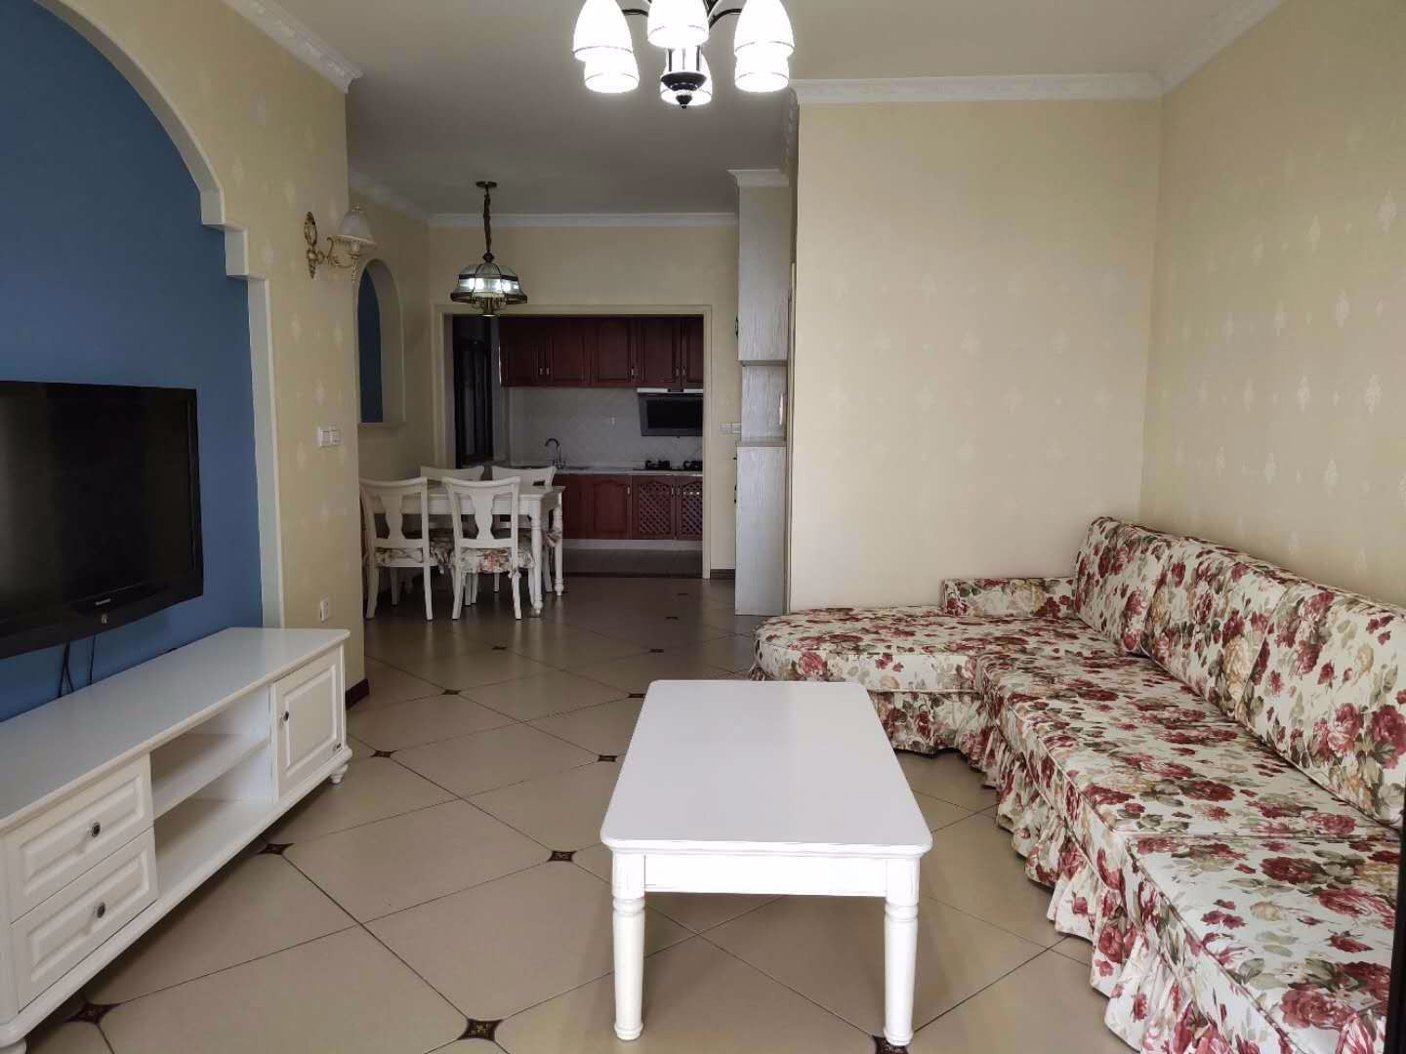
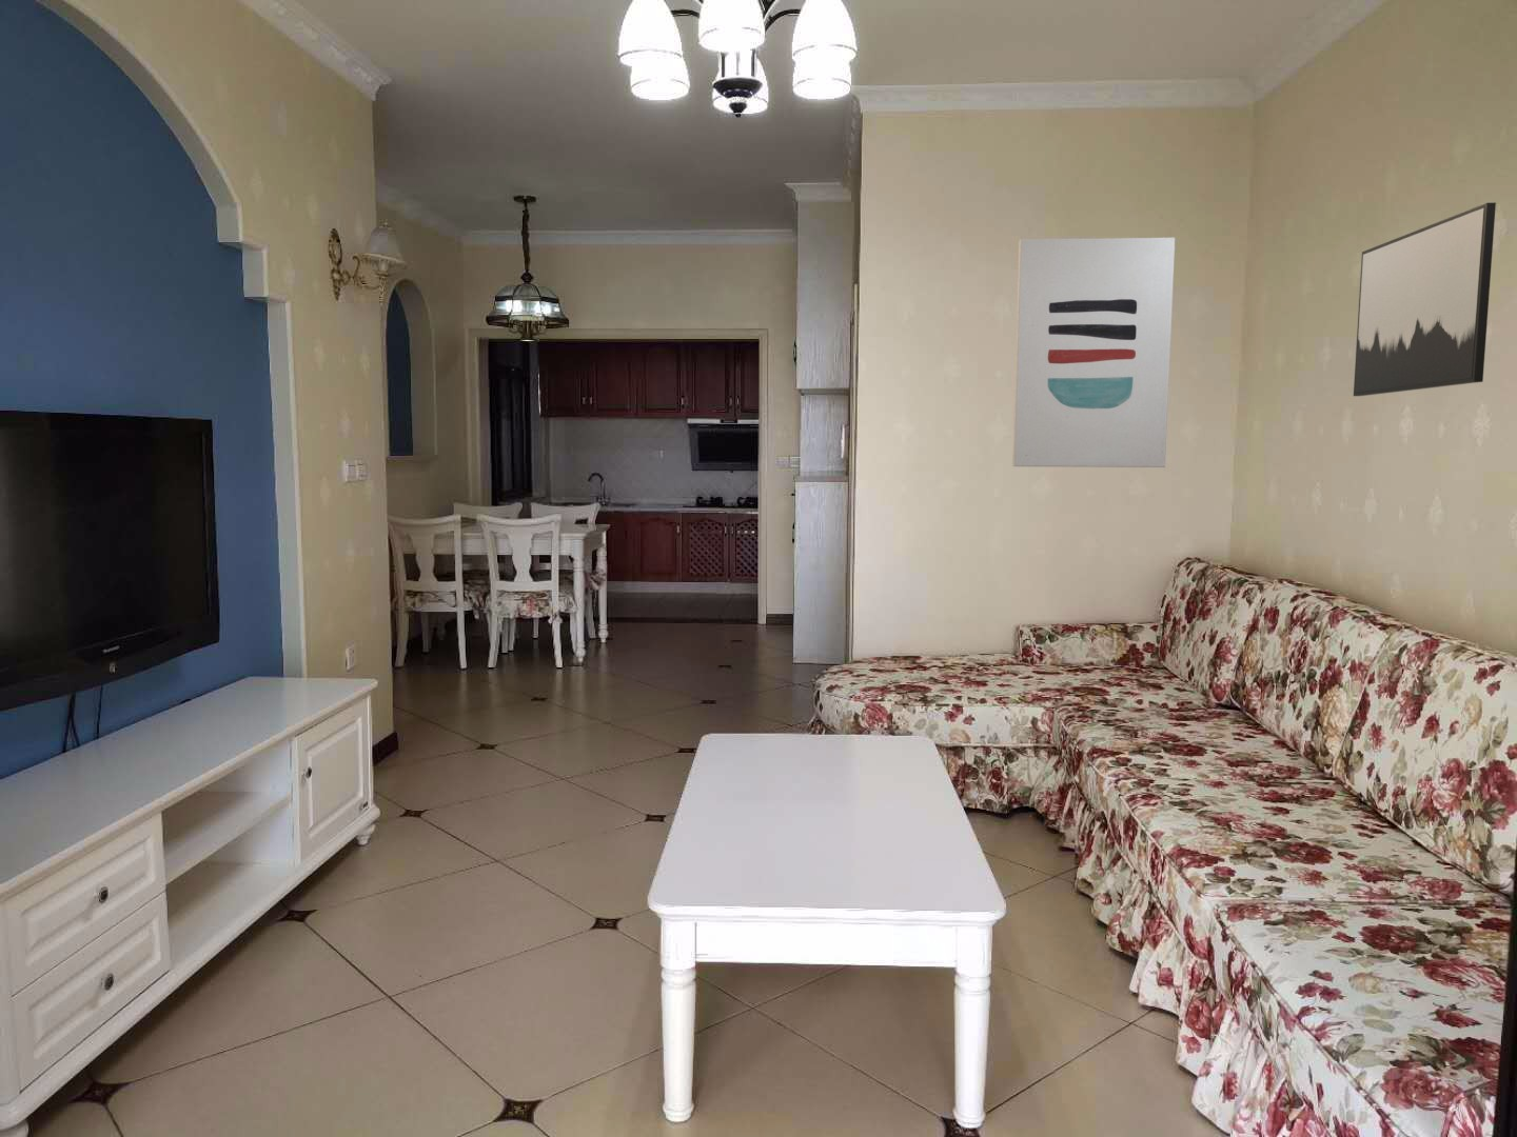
+ wall art [1012,236,1175,468]
+ wall art [1352,201,1497,397]
